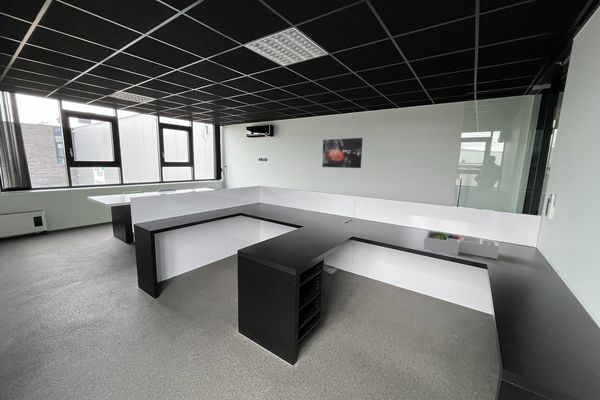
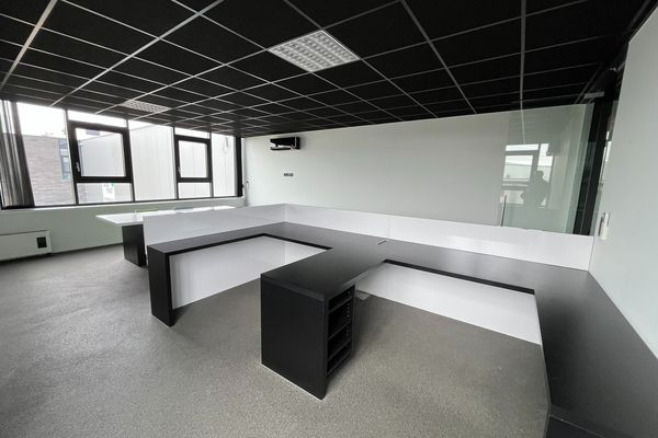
- wall art [321,137,364,169]
- desk organizer [422,229,500,260]
